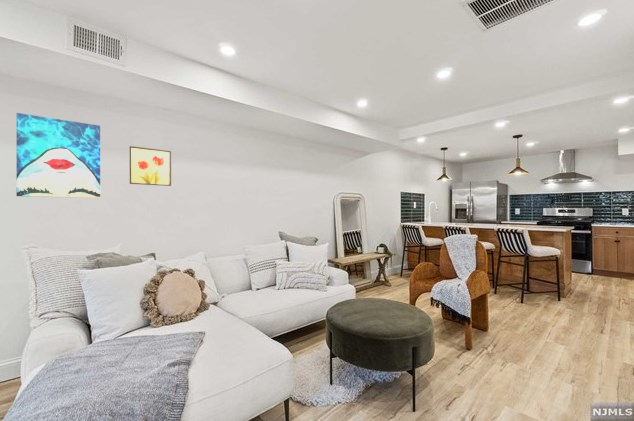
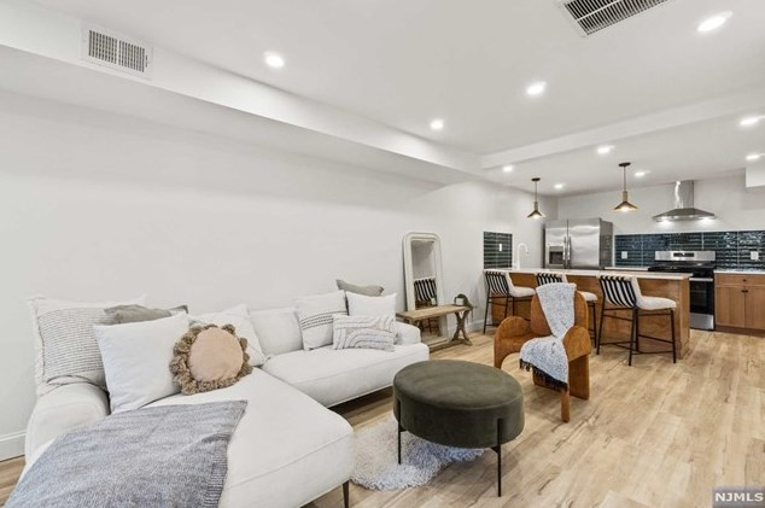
- wall art [16,112,101,199]
- wall art [129,145,172,187]
